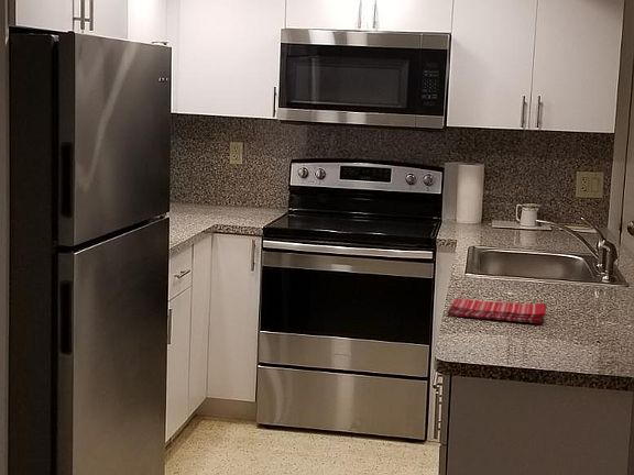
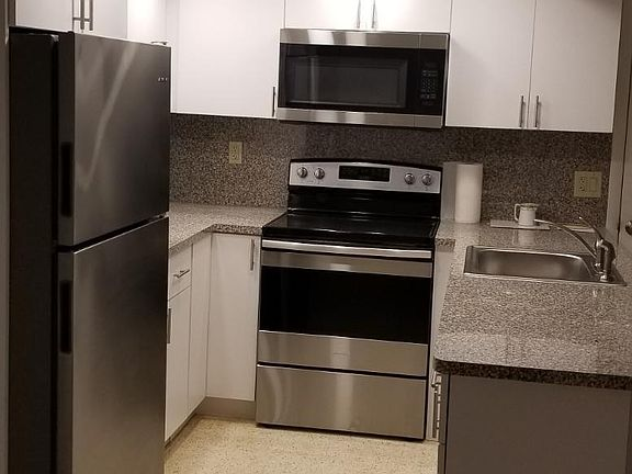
- dish towel [446,297,547,324]
